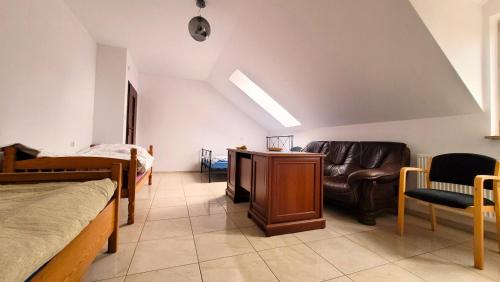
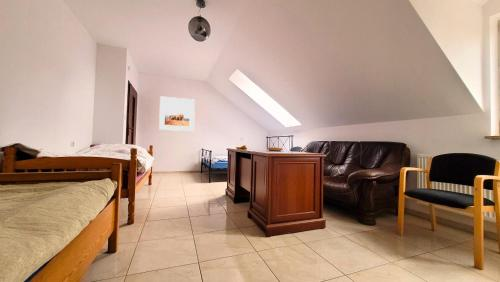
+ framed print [158,95,196,132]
